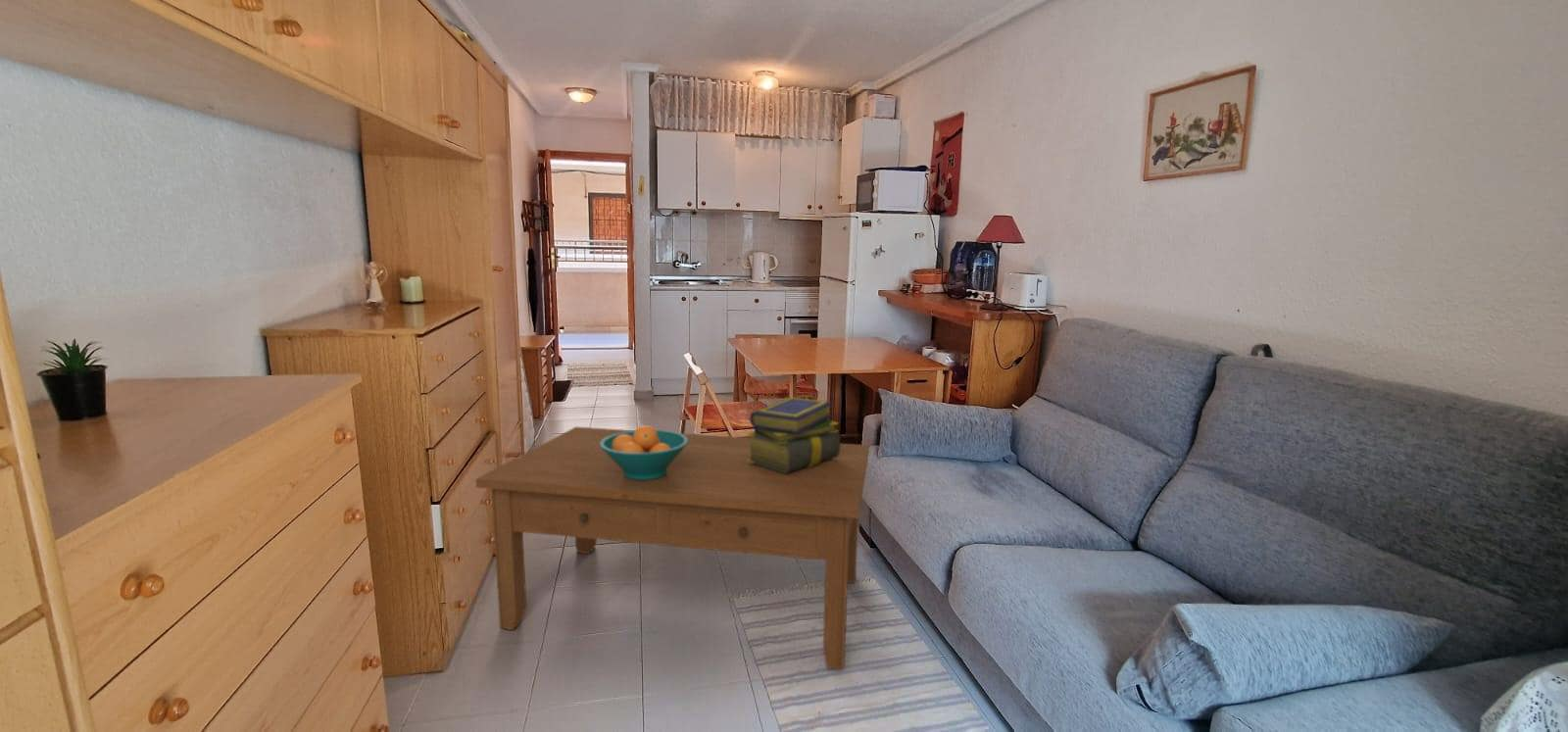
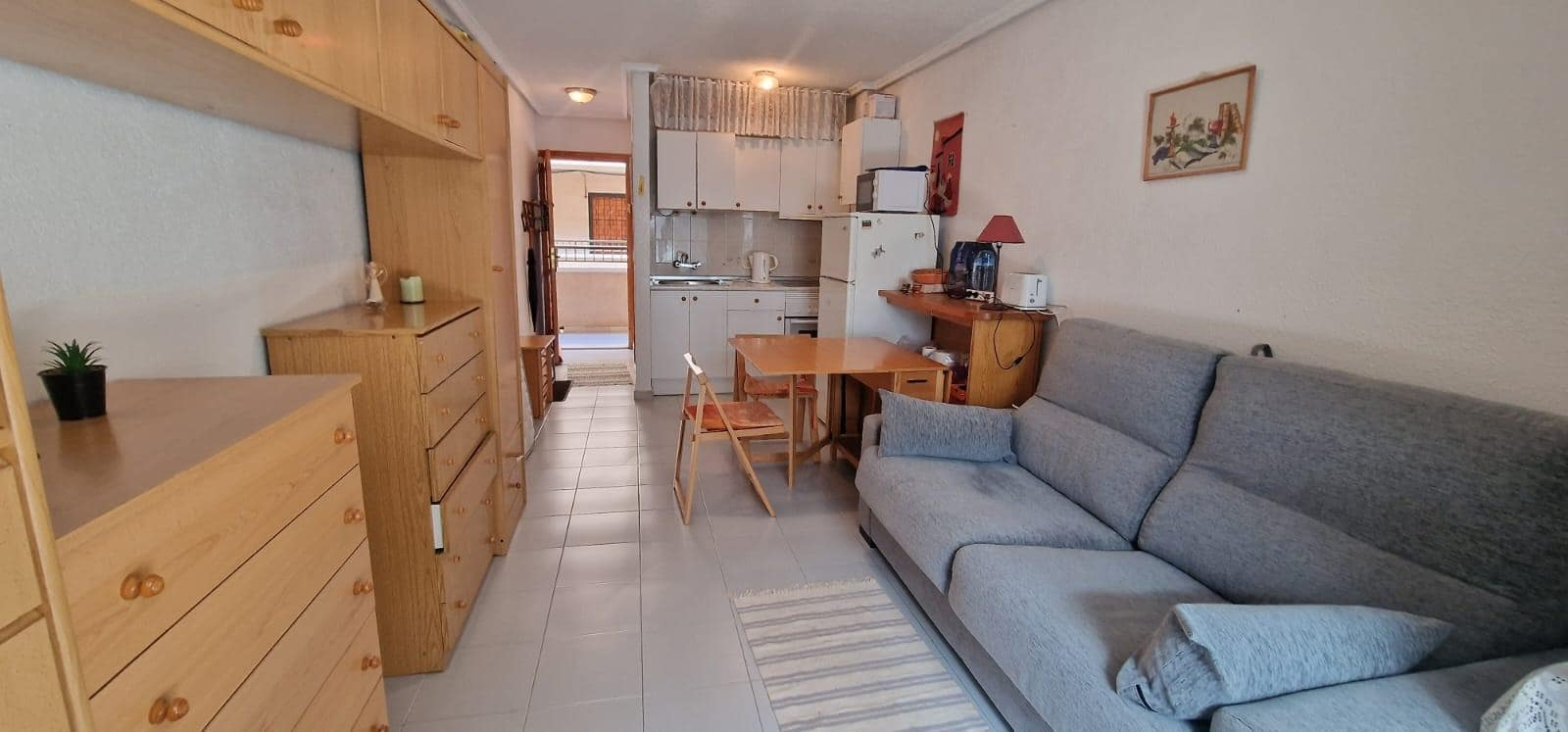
- stack of books [746,396,841,473]
- fruit bowl [600,424,689,480]
- coffee table [474,426,870,670]
